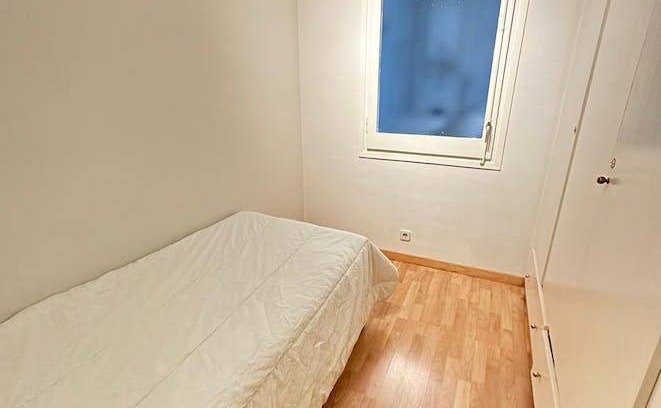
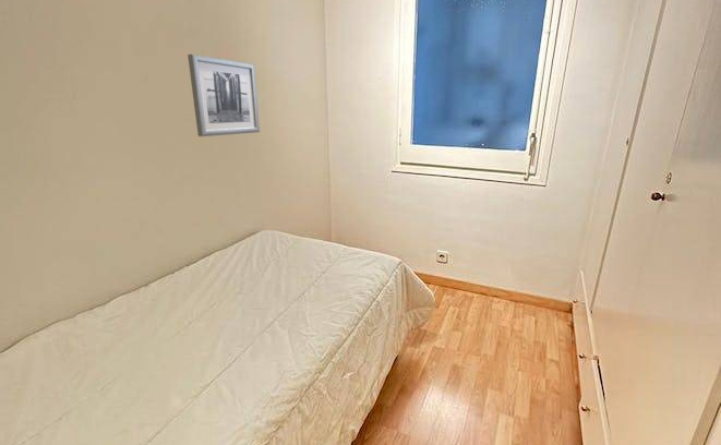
+ wall art [187,53,261,137]
